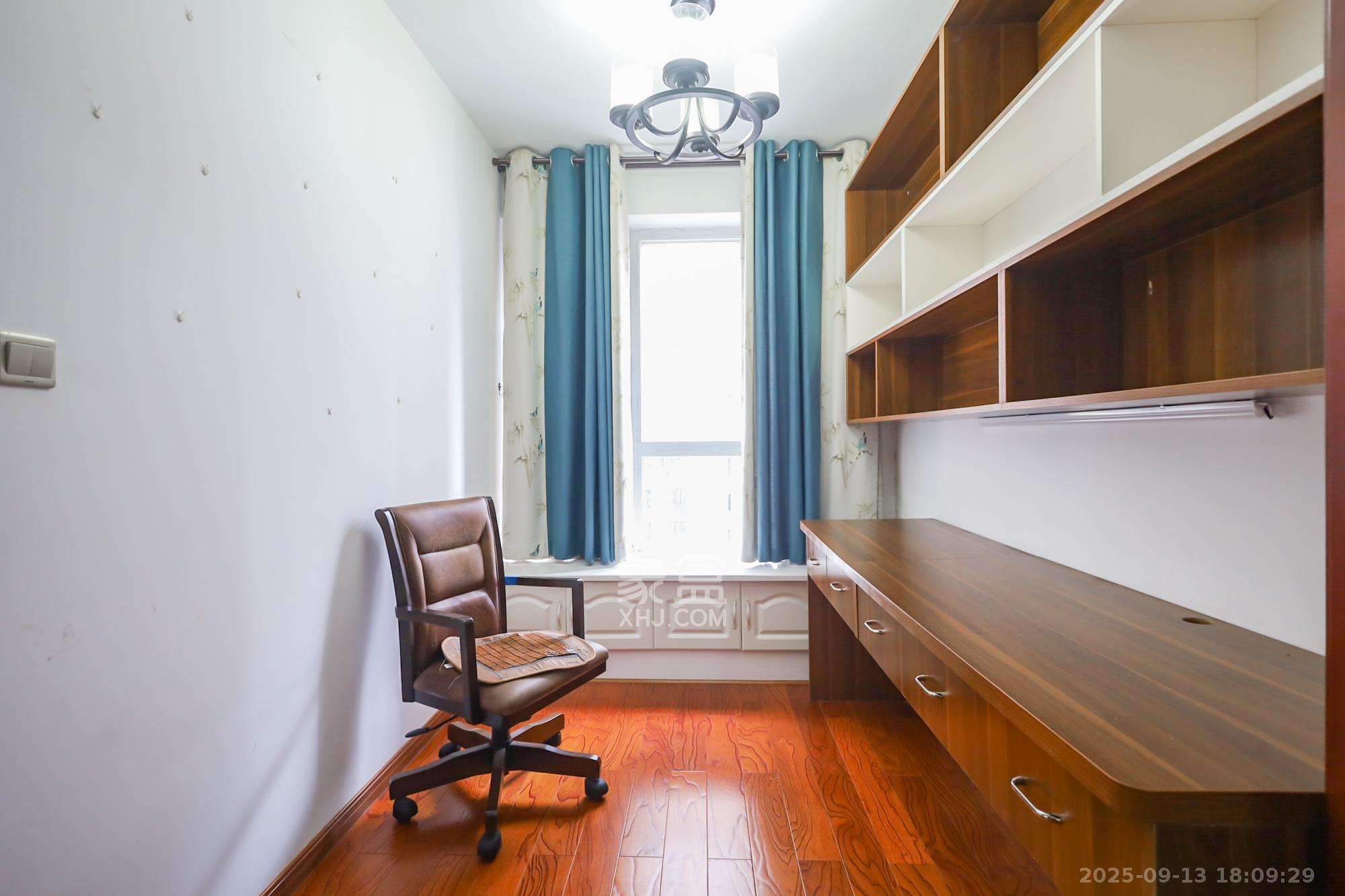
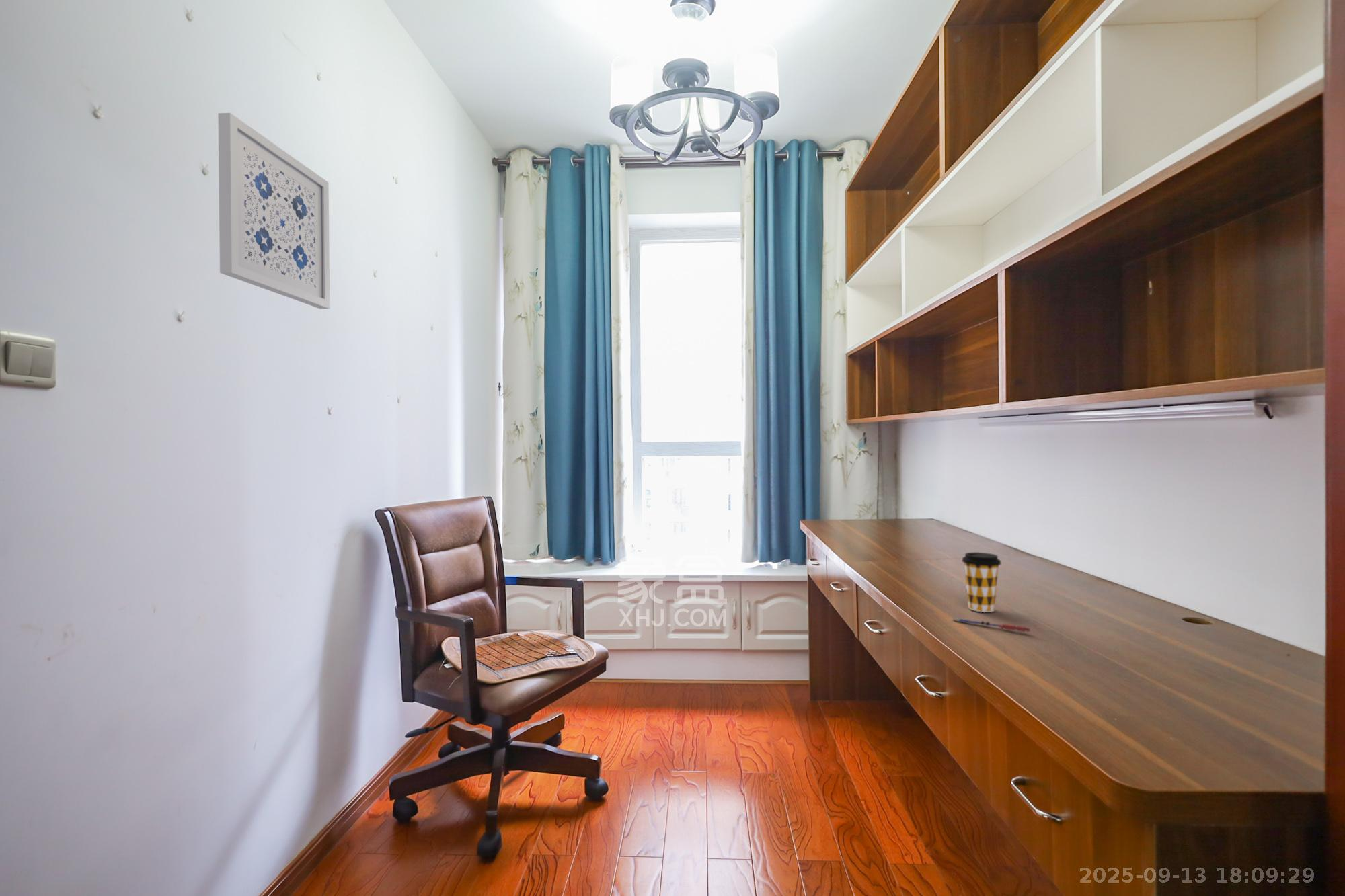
+ pen [952,618,1032,633]
+ wall art [217,112,330,309]
+ coffee cup [961,552,1002,613]
